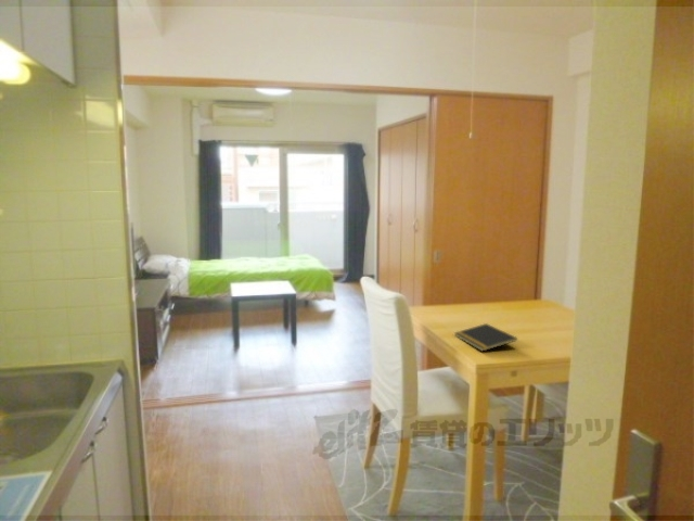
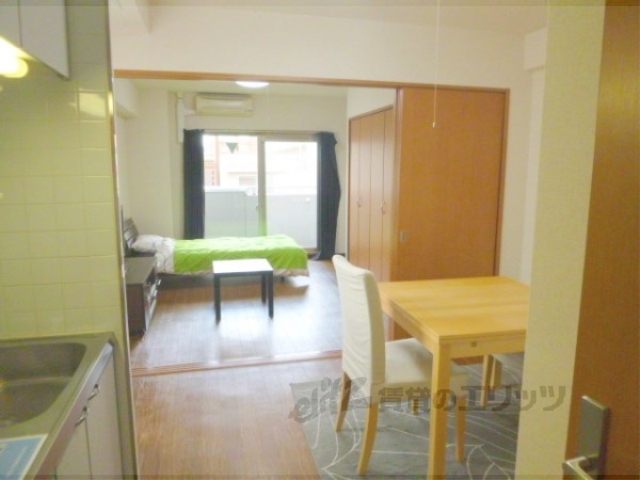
- notepad [453,322,518,353]
